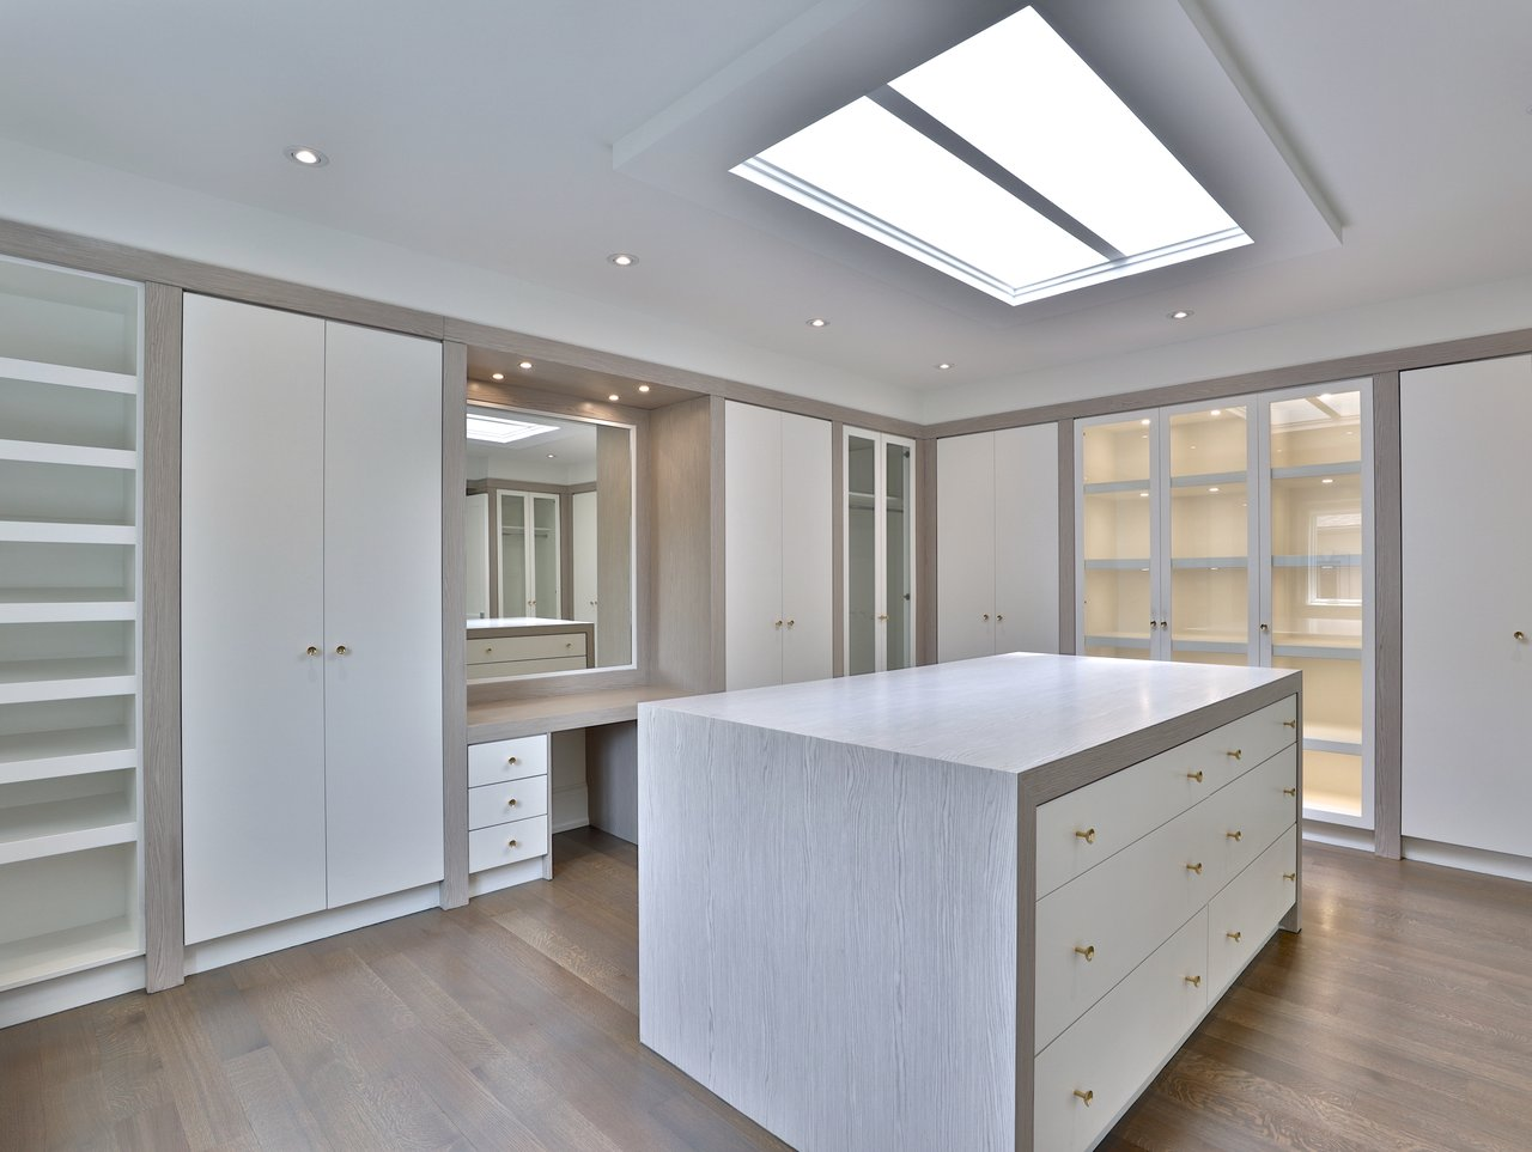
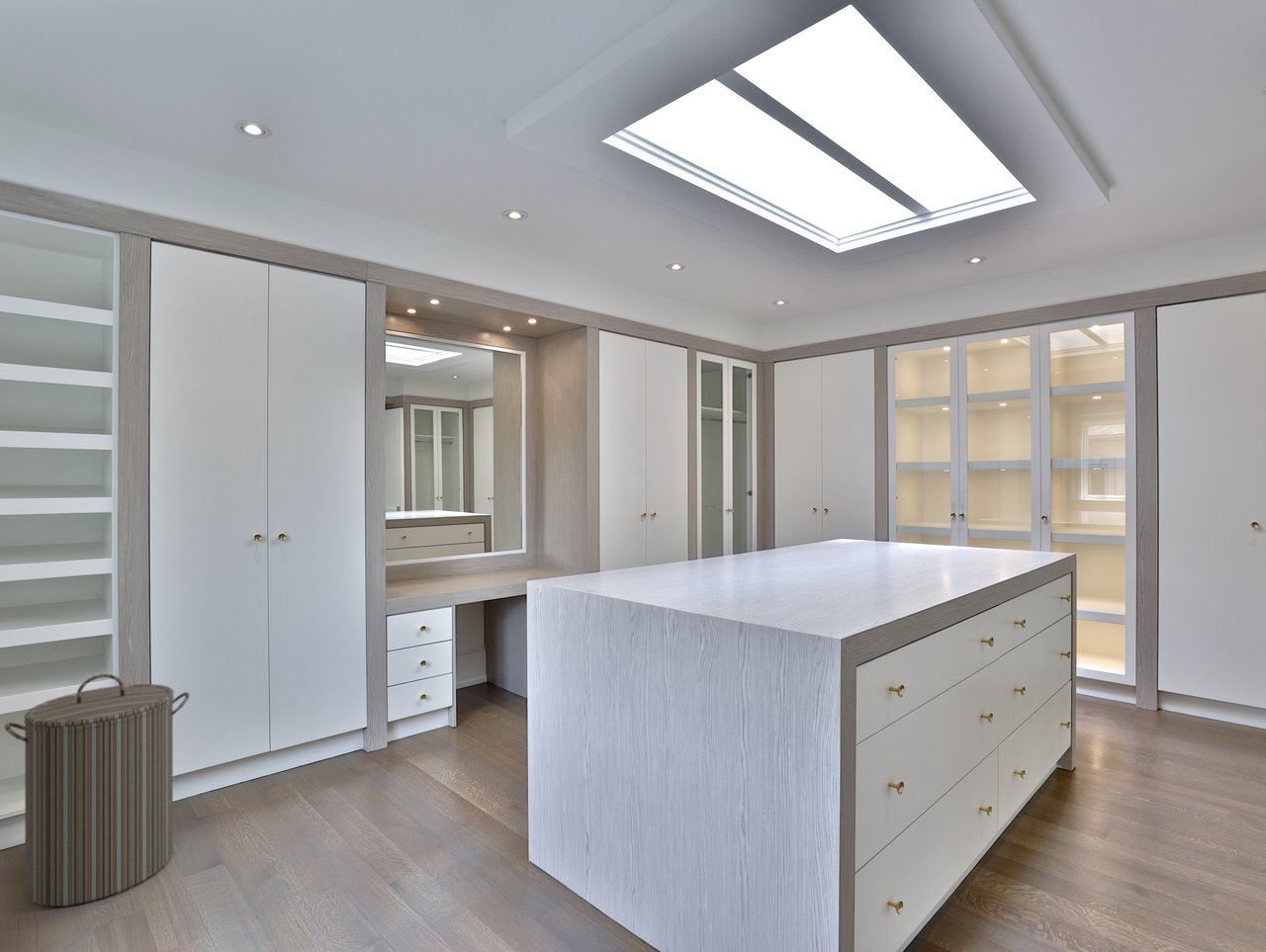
+ laundry hamper [4,673,191,908]
